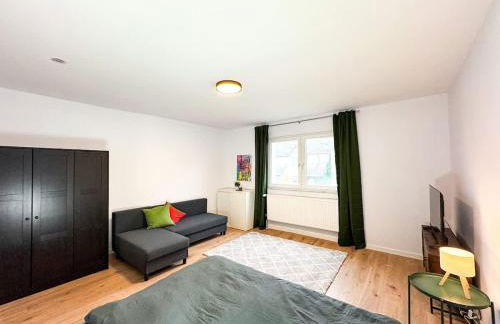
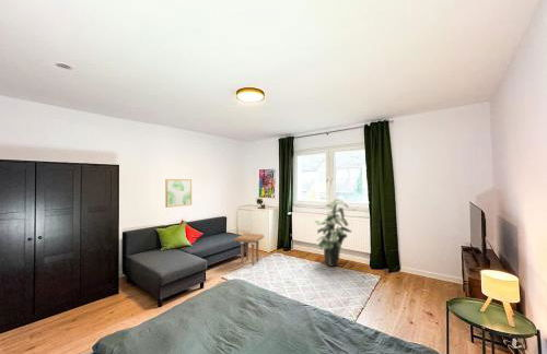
+ wall art [164,178,193,209]
+ side table [233,233,265,268]
+ indoor plant [314,196,353,267]
